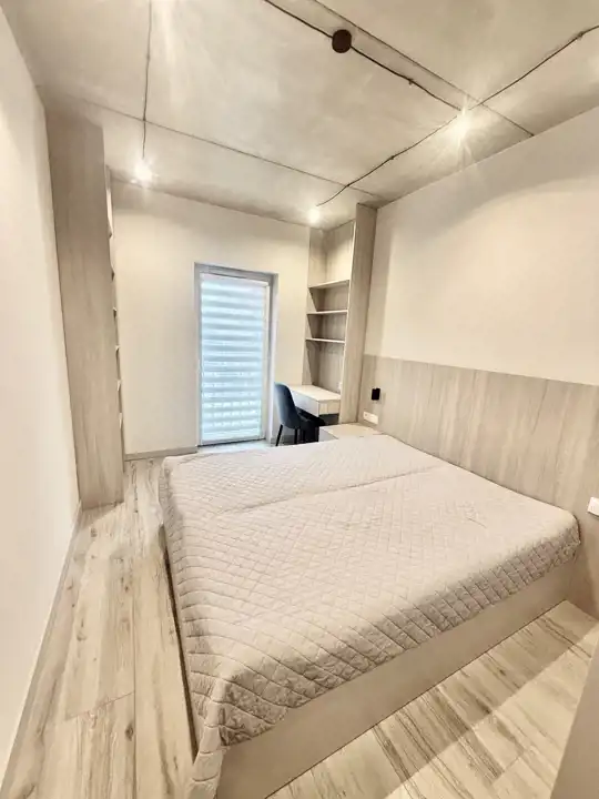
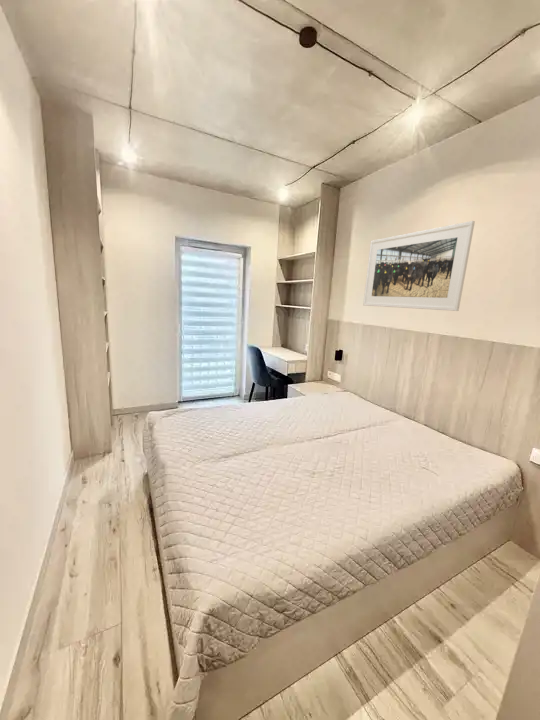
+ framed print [362,220,476,312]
